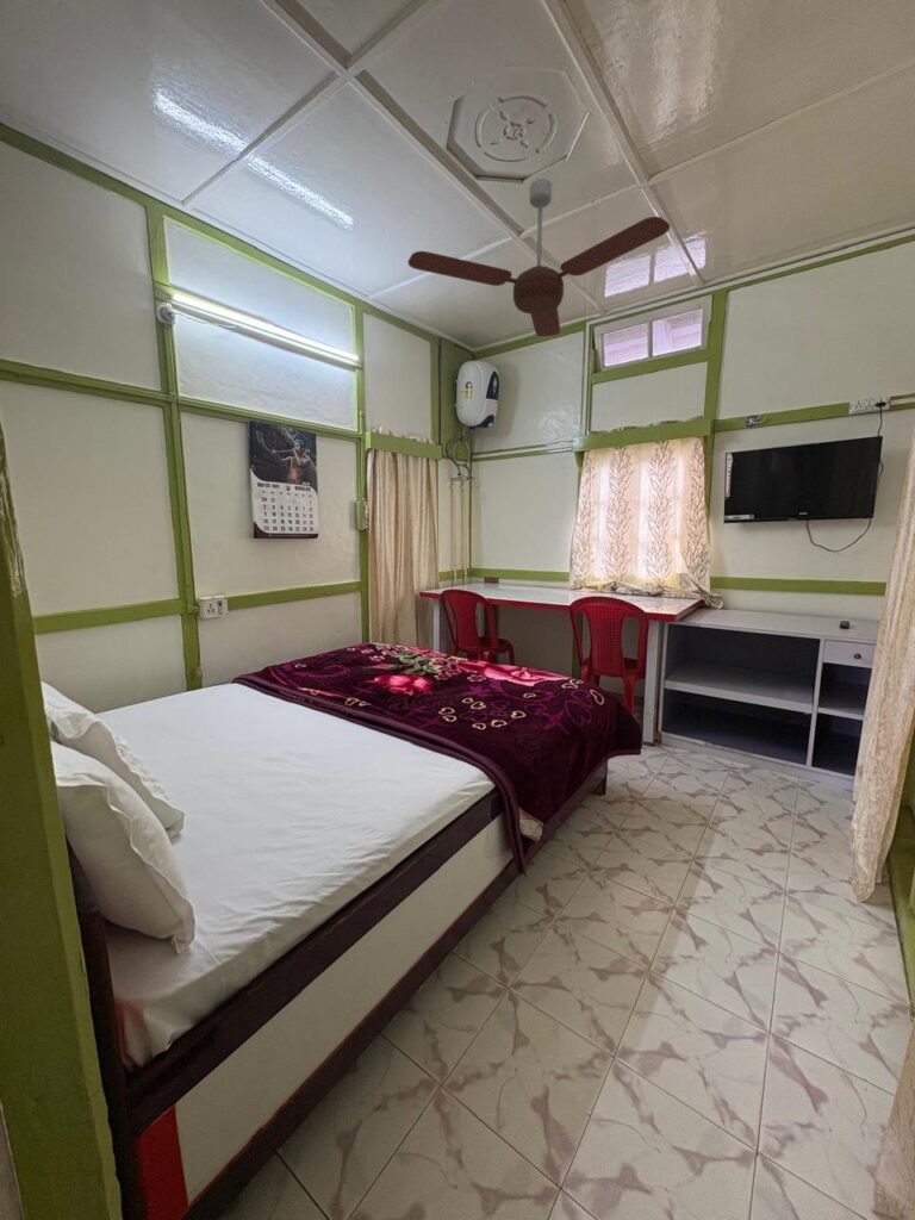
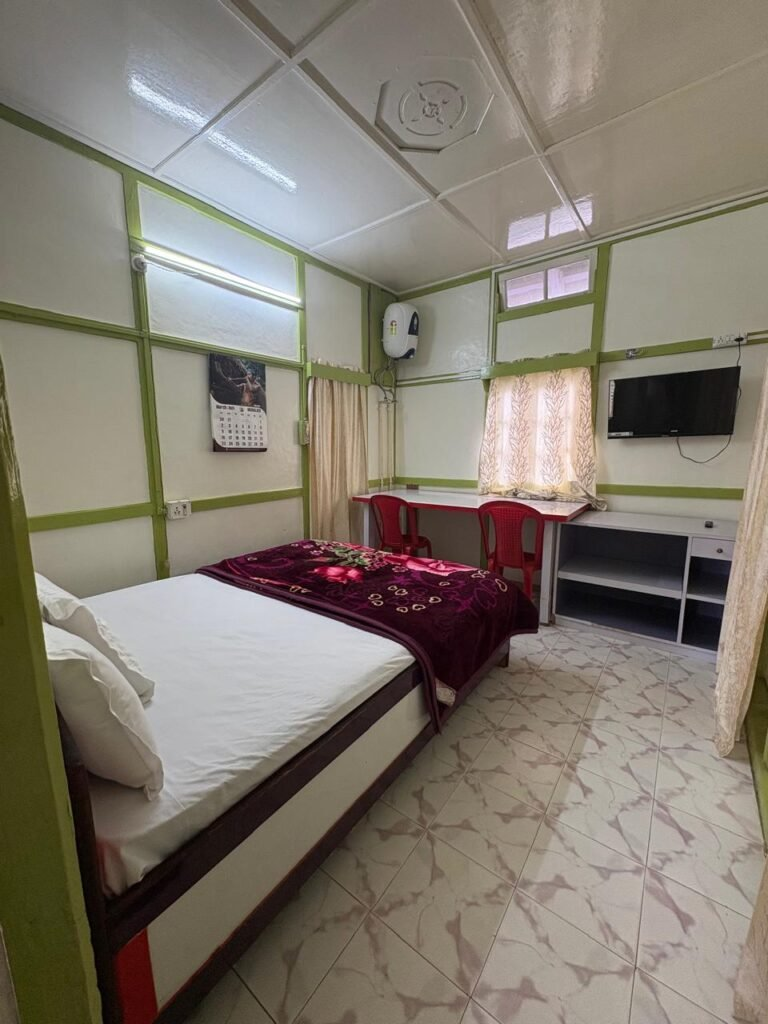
- ceiling fan [407,178,671,337]
